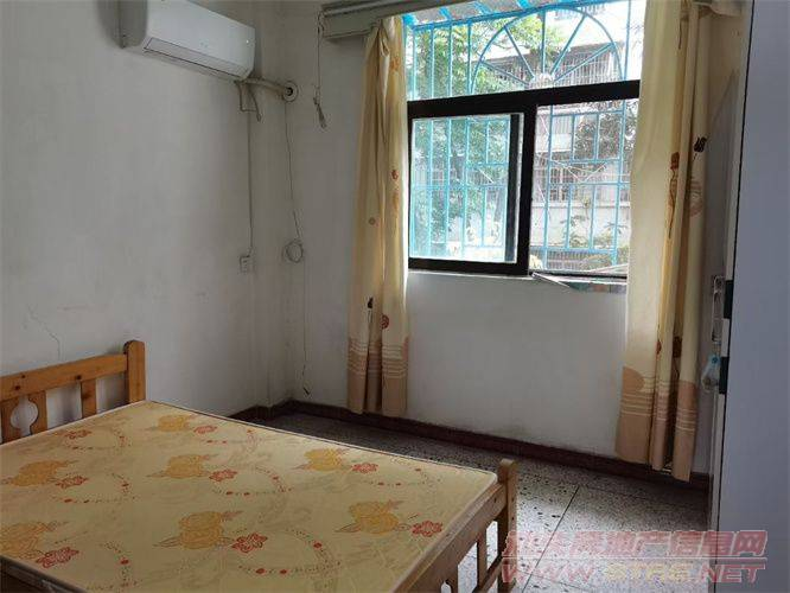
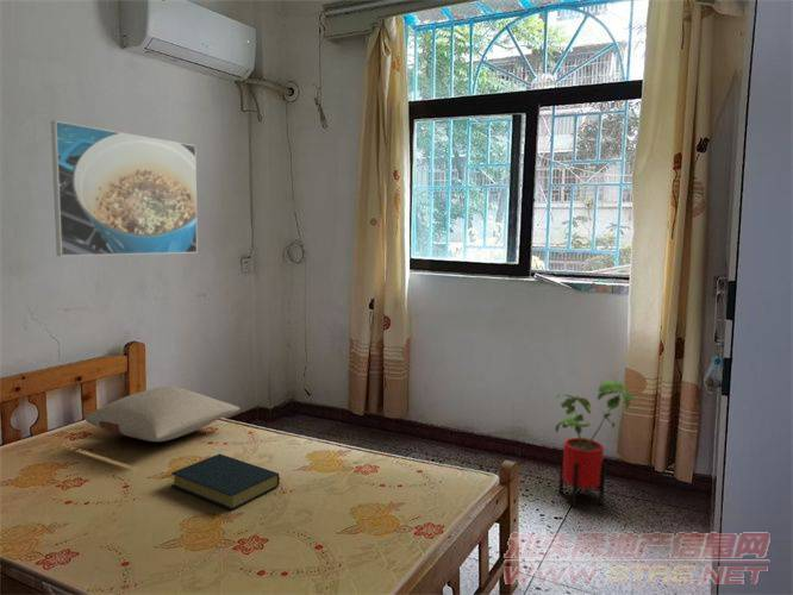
+ house plant [554,378,641,508]
+ hardback book [170,452,281,512]
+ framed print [50,120,199,257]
+ pillow [83,386,241,443]
